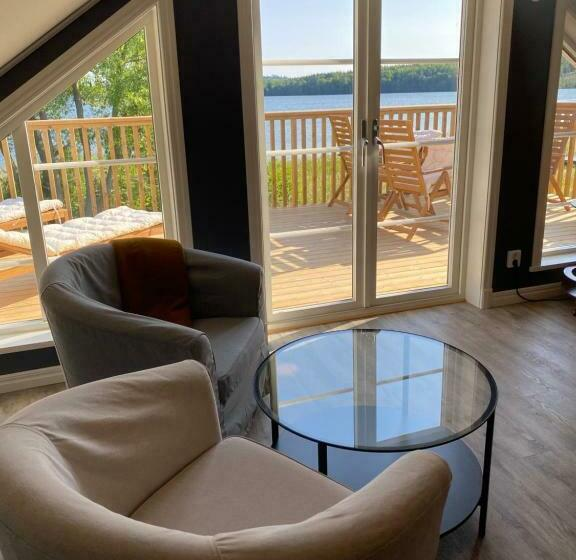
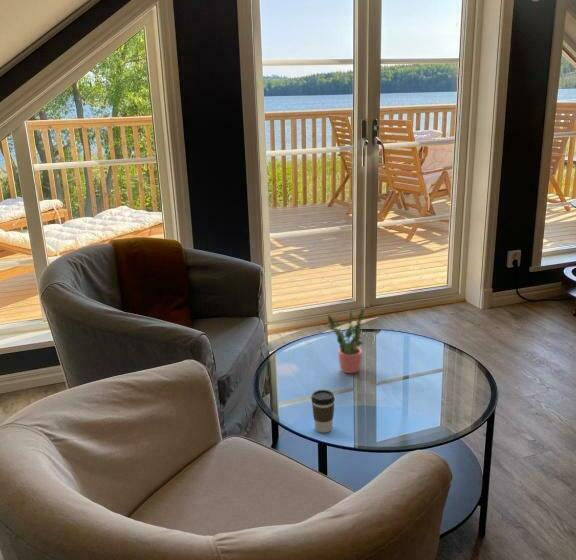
+ potted plant [327,307,365,374]
+ coffee cup [310,389,336,434]
